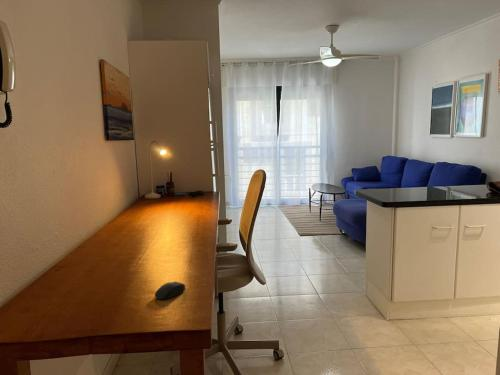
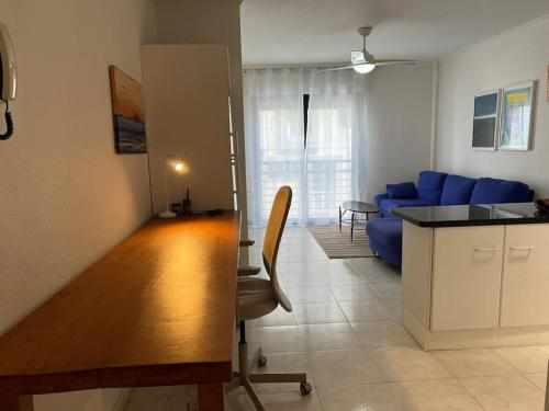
- mouse [154,280,186,300]
